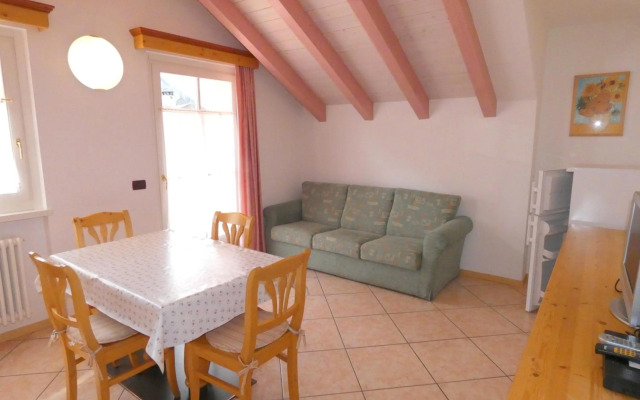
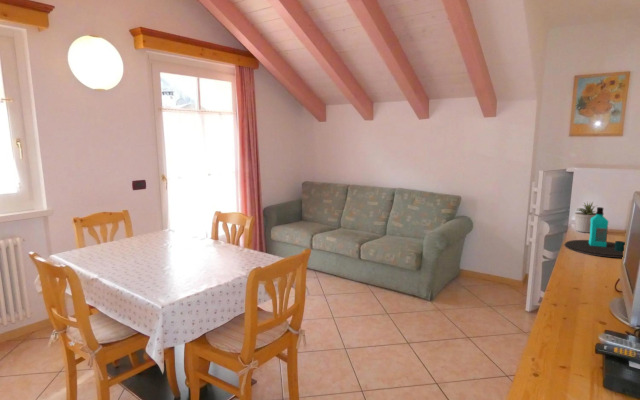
+ potted plant [573,201,597,233]
+ bottle [563,206,626,258]
